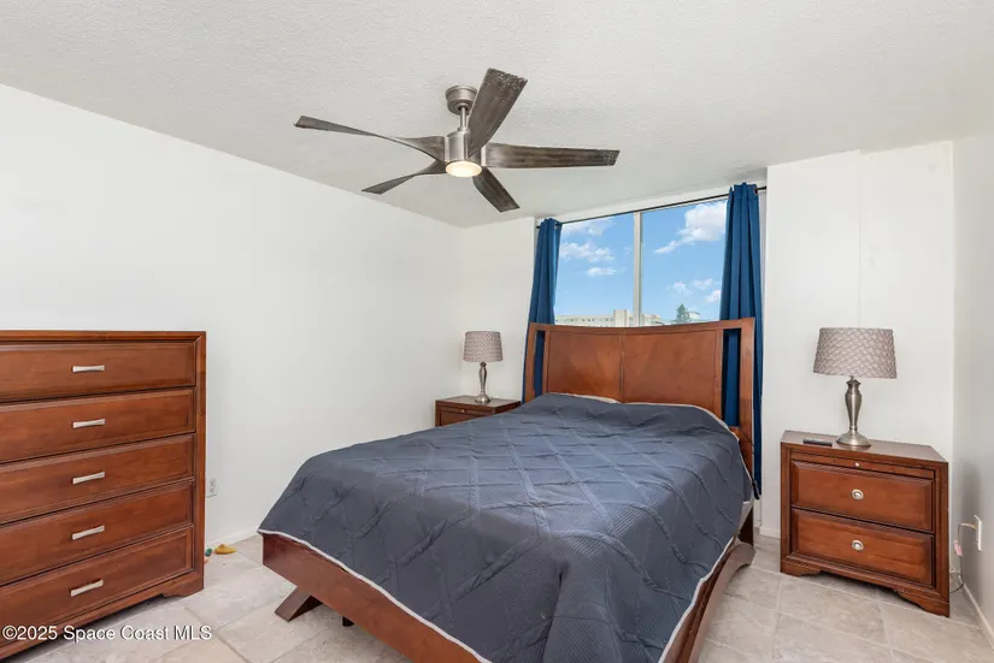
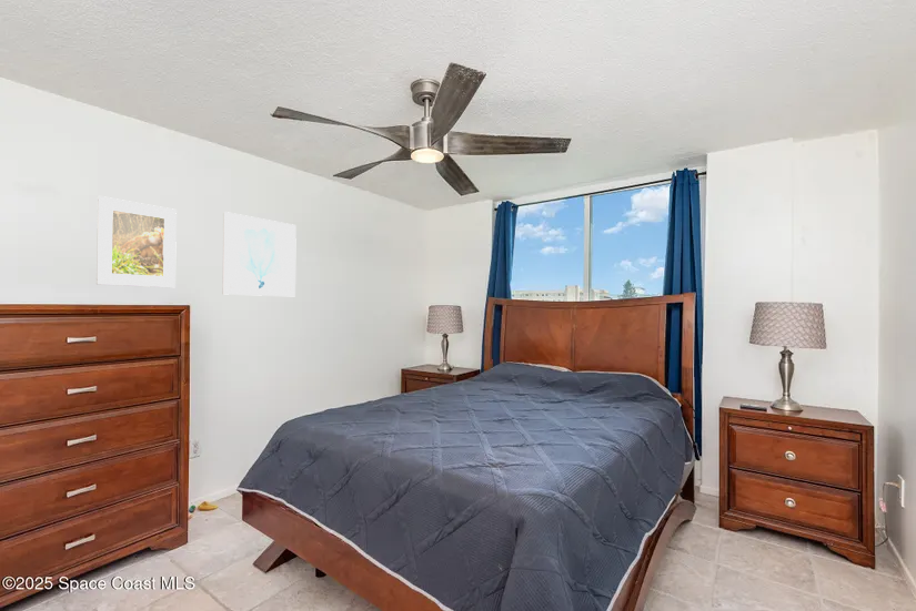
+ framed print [95,195,178,288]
+ wall art [221,211,298,297]
